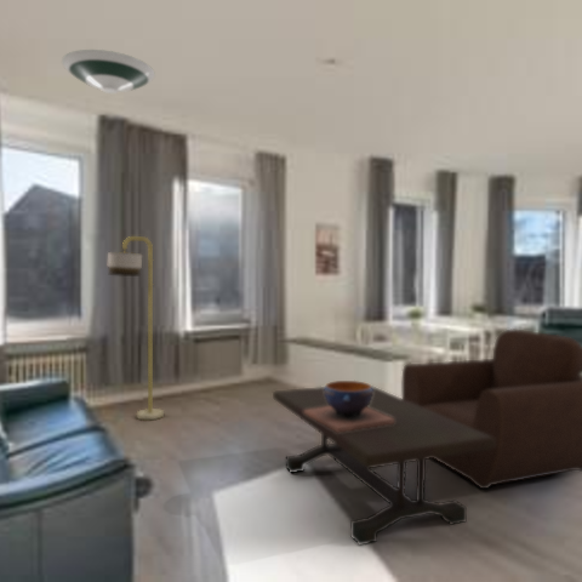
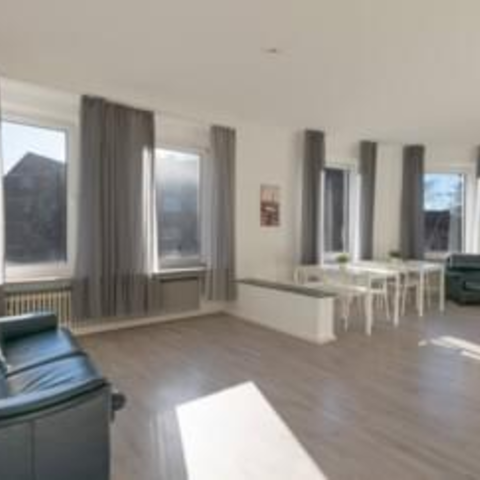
- armchair [401,327,582,490]
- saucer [61,48,156,95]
- coffee table [272,384,496,547]
- floor lamp [107,235,165,421]
- decorative bowl [304,380,394,433]
